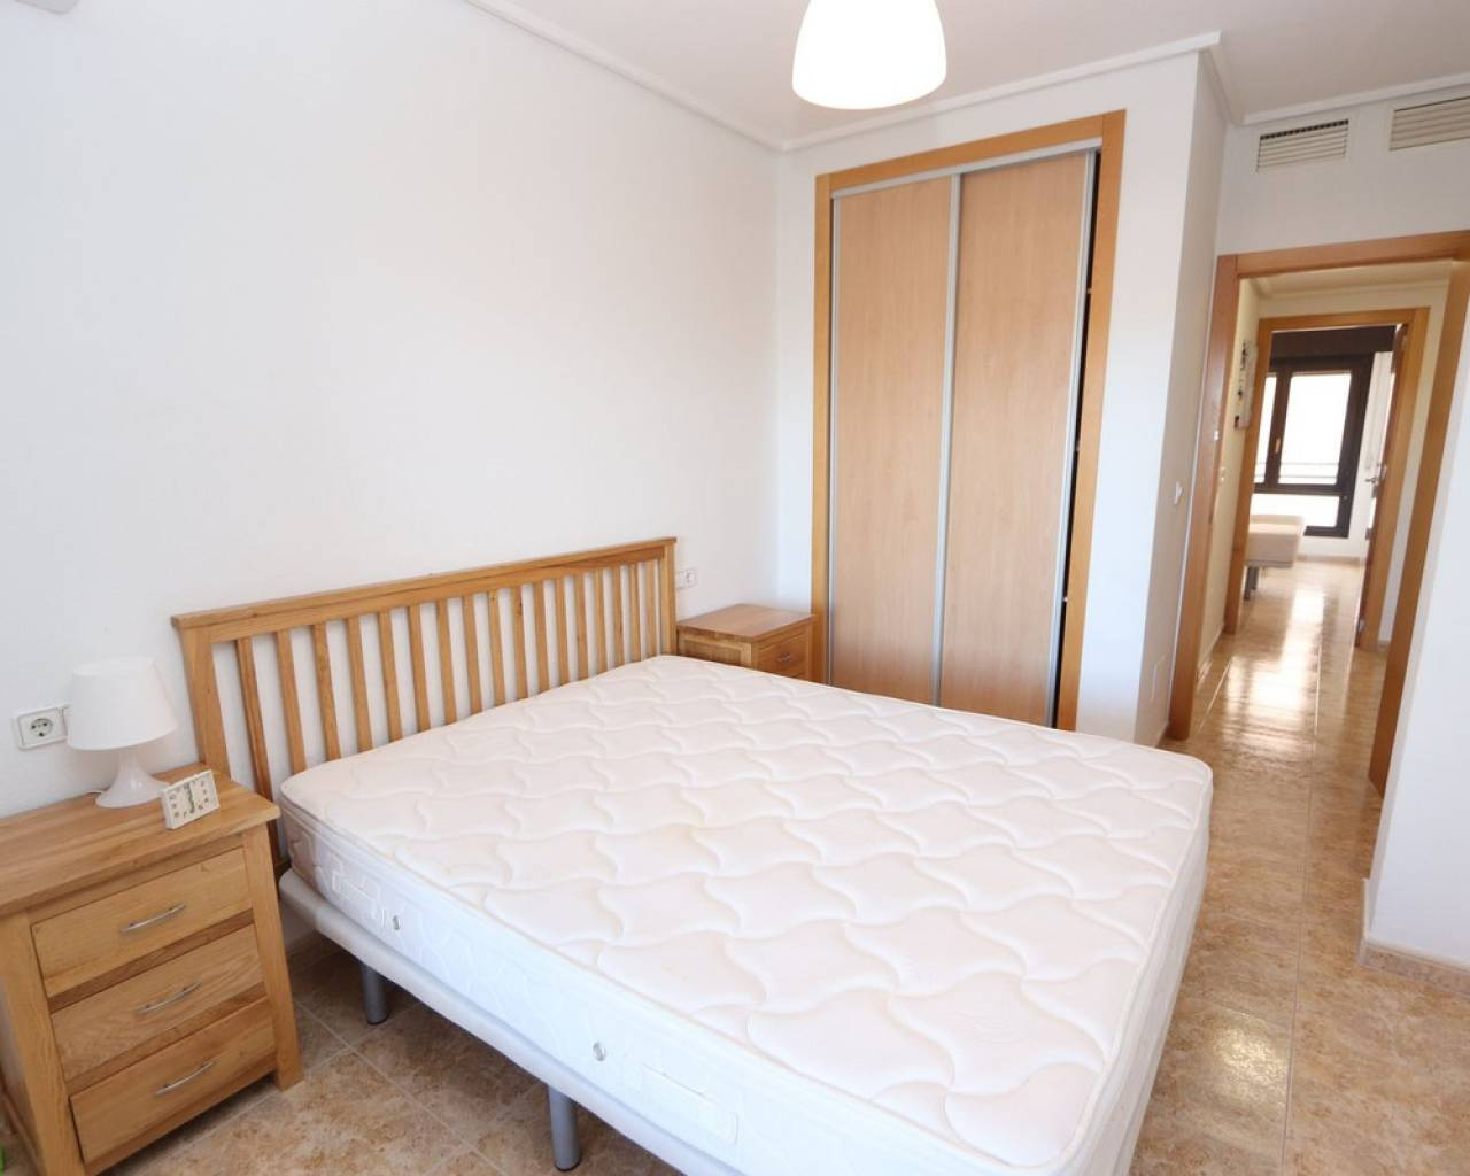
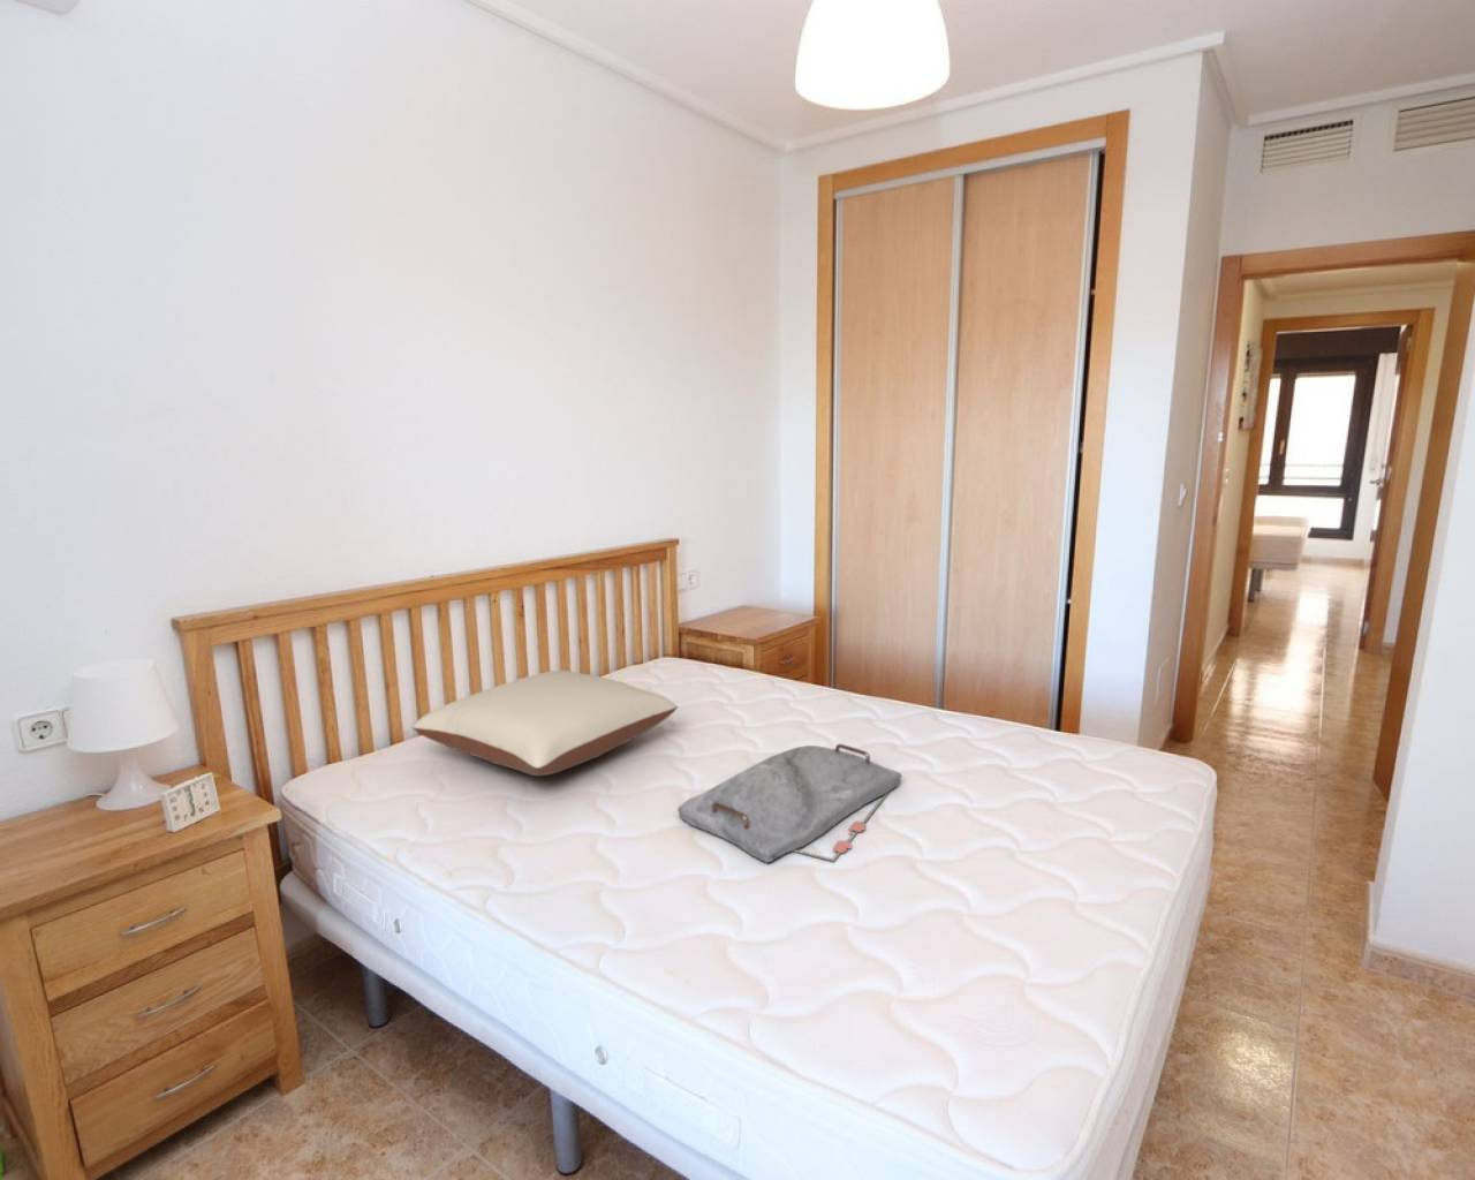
+ serving tray [677,743,903,863]
+ pillow [411,669,679,777]
